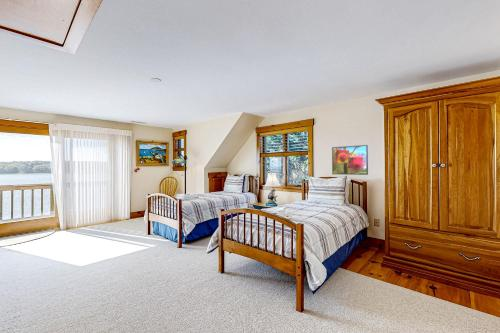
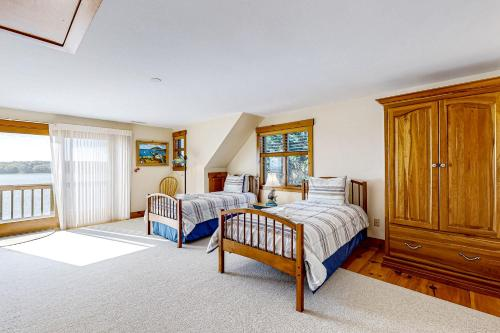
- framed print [331,144,369,176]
